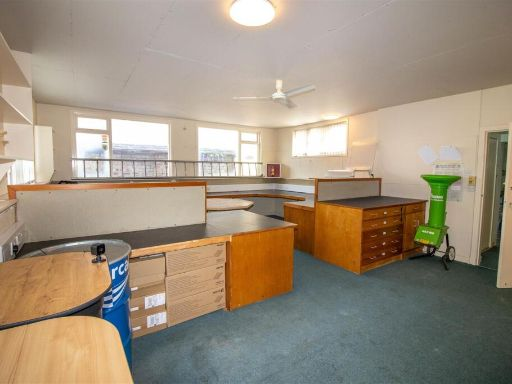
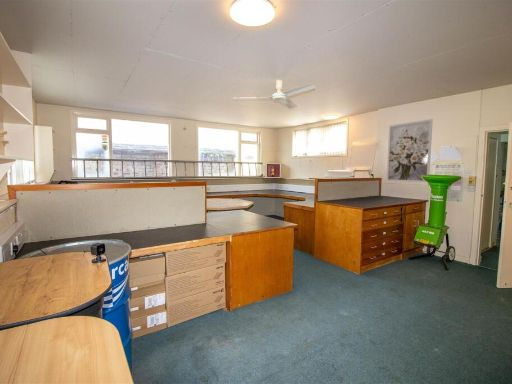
+ wall art [385,118,434,183]
